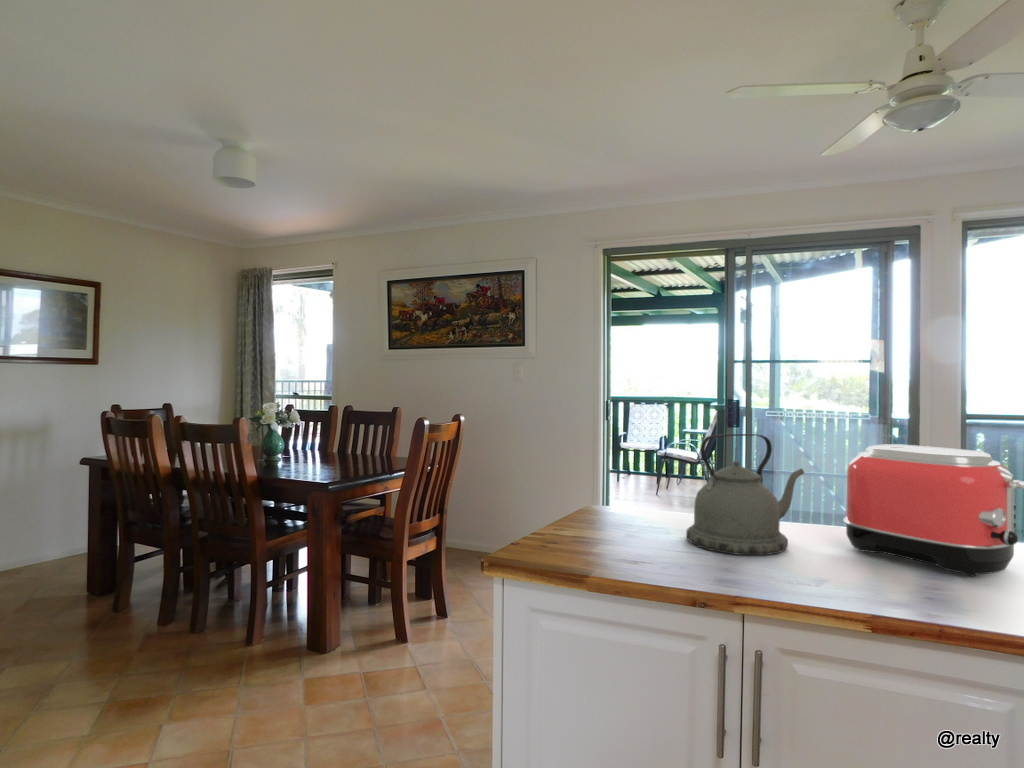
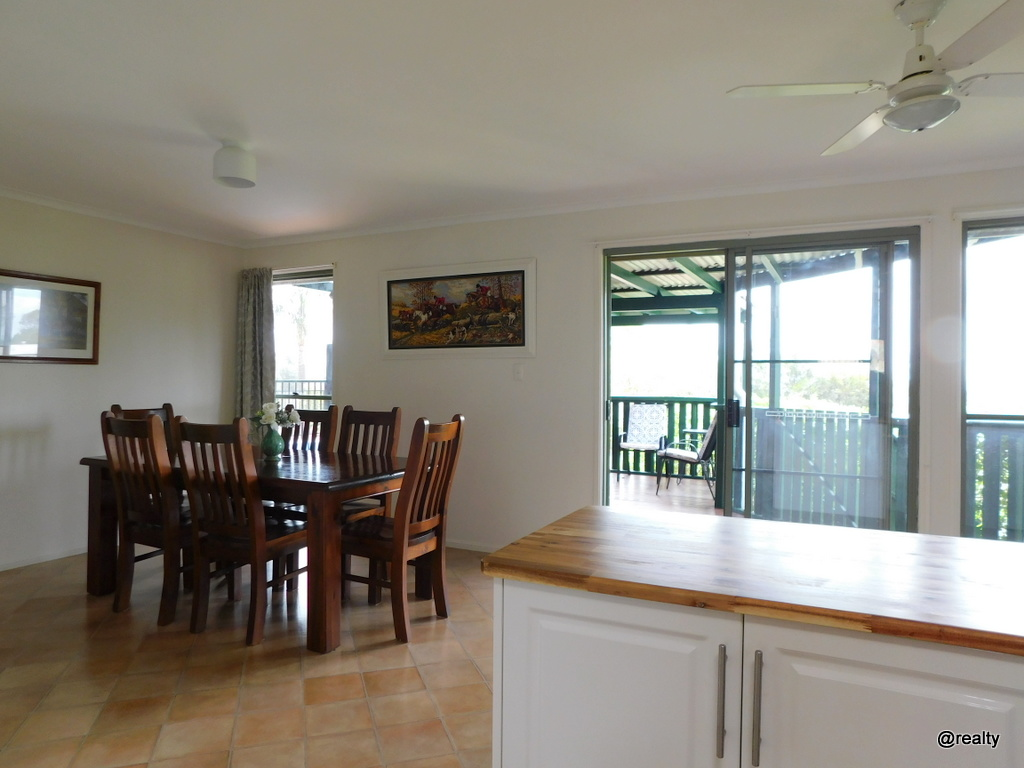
- kettle [685,433,805,556]
- toaster [843,443,1024,577]
